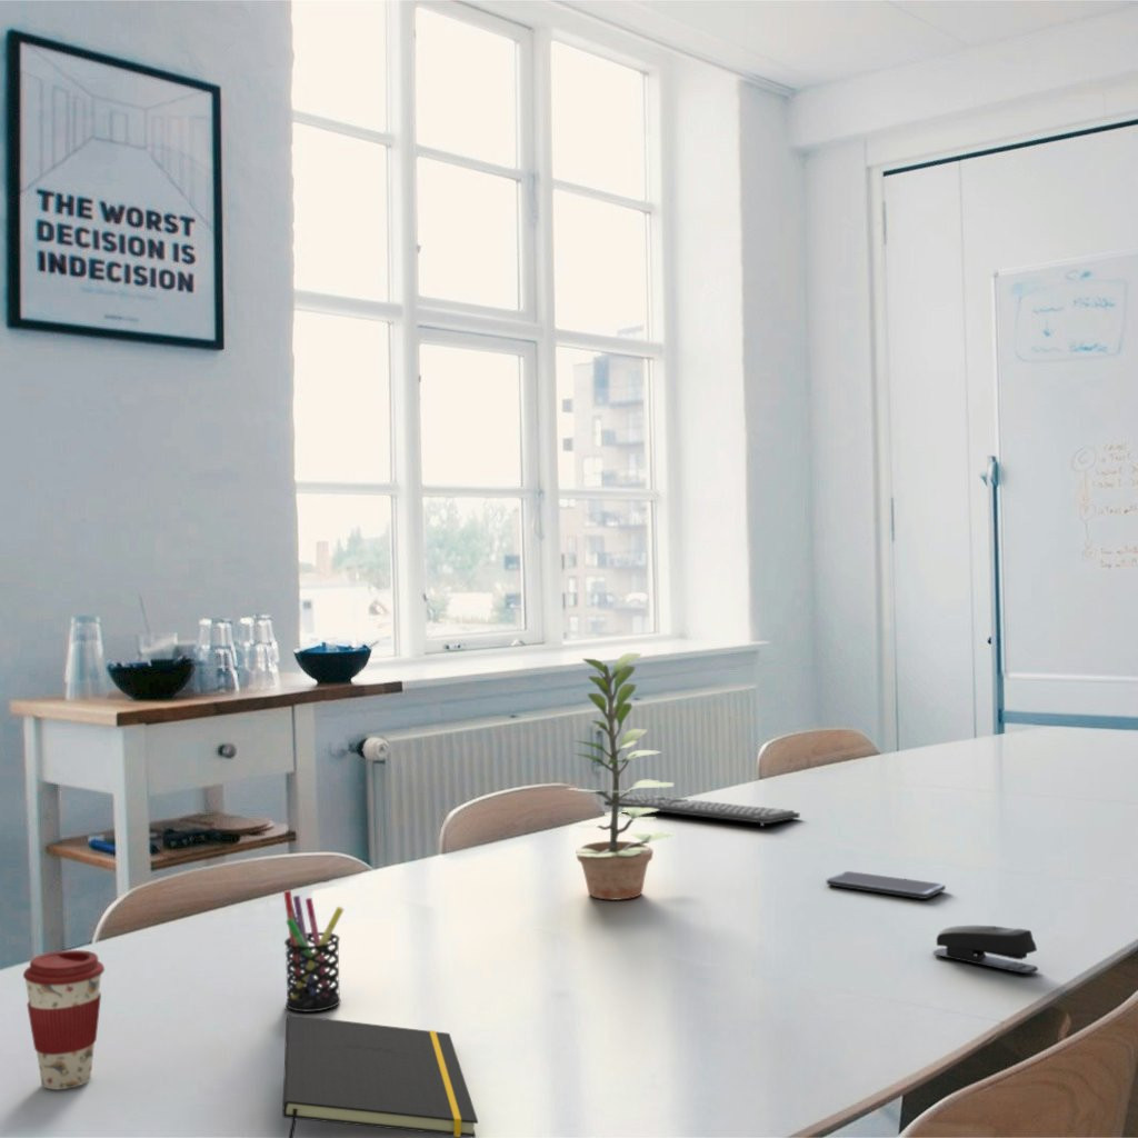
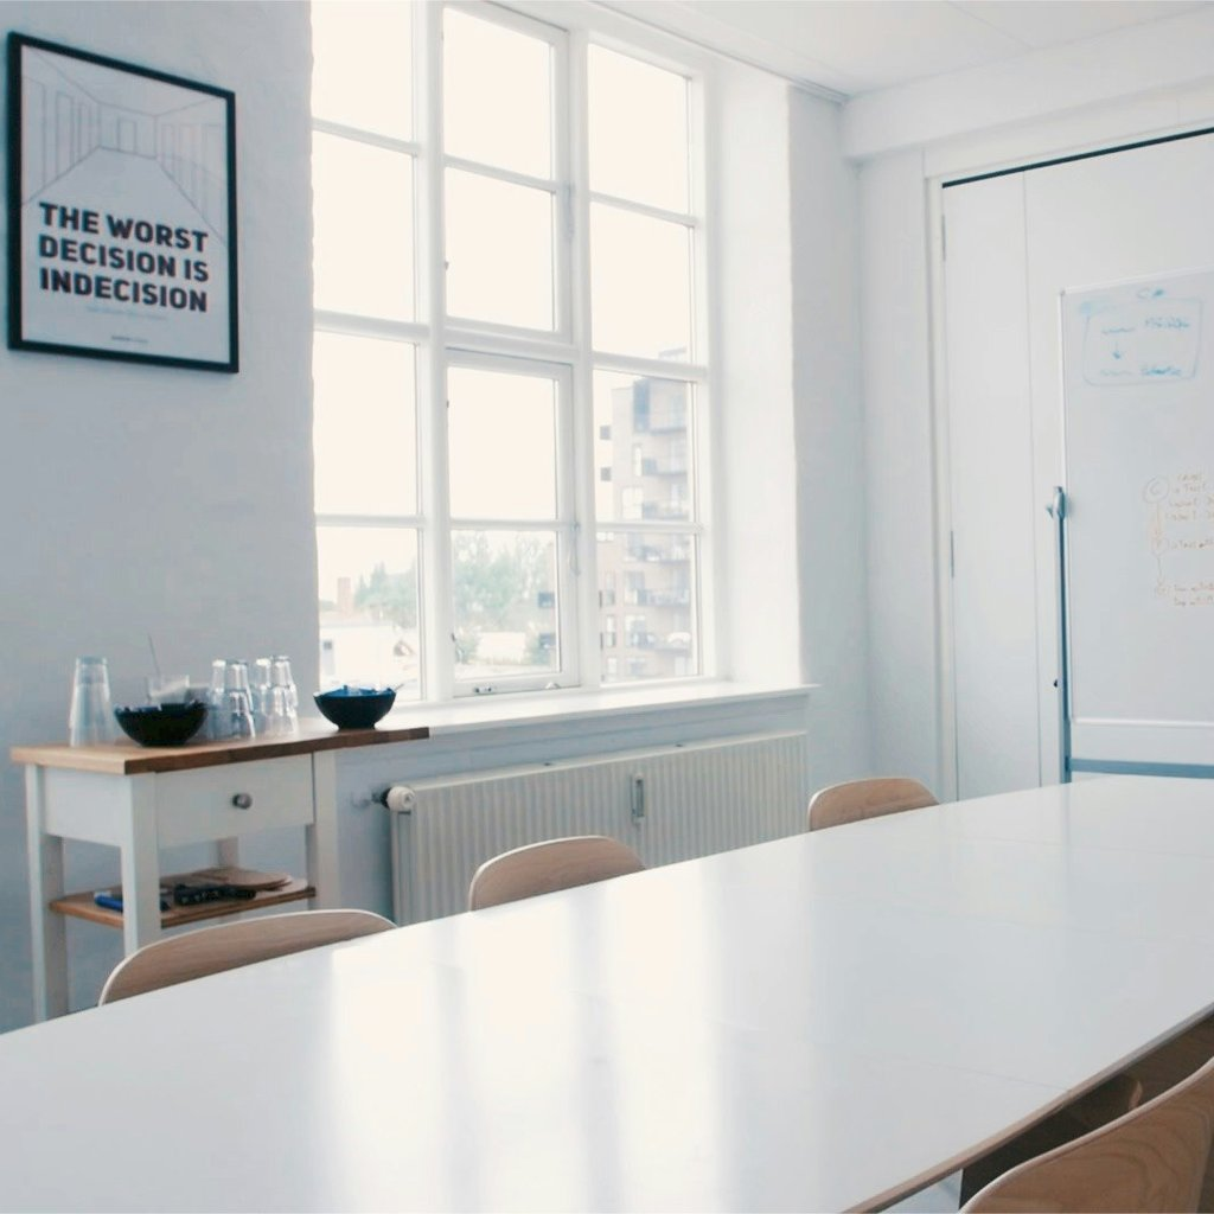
- keyboard [603,793,800,827]
- notepad [281,1014,479,1138]
- coffee cup [22,949,106,1090]
- smartphone [825,870,947,900]
- stapler [931,925,1039,975]
- pen holder [282,889,345,1012]
- plant [567,652,676,901]
